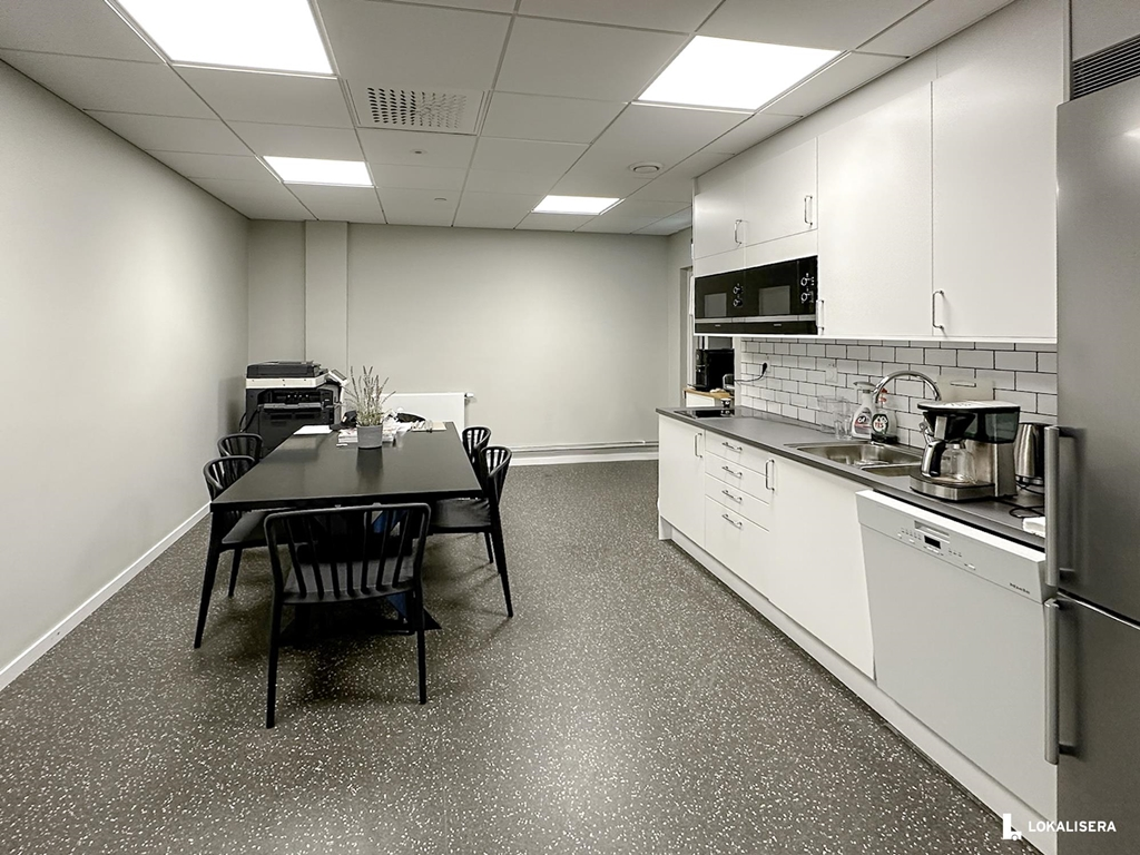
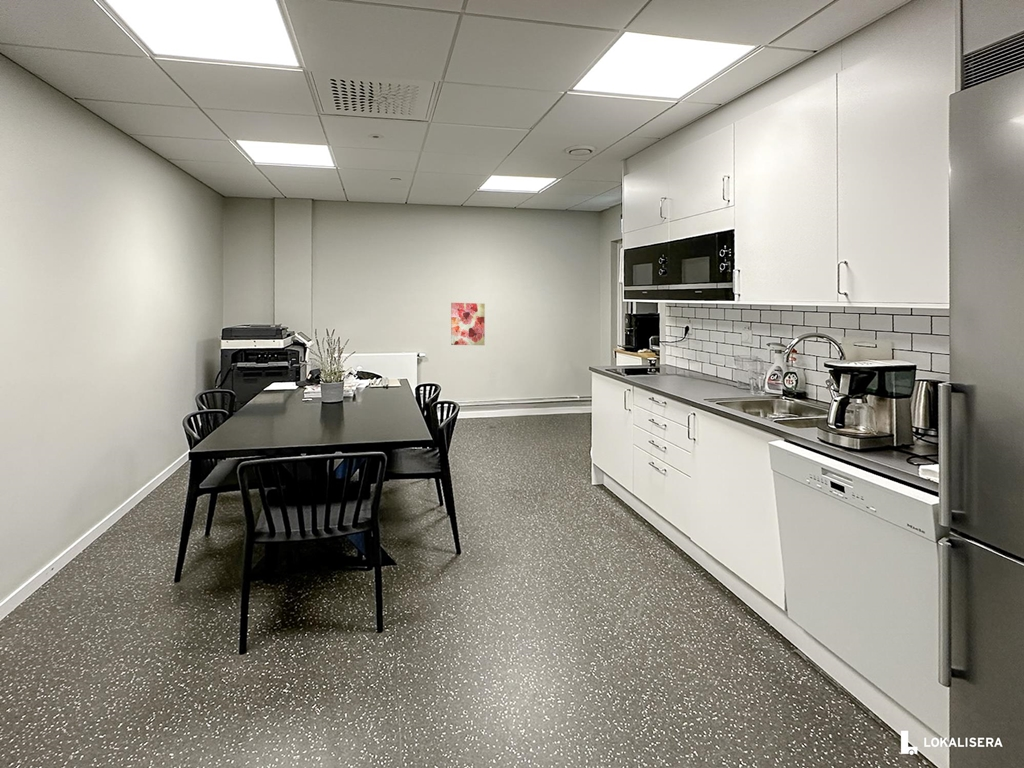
+ wall art [450,302,486,346]
